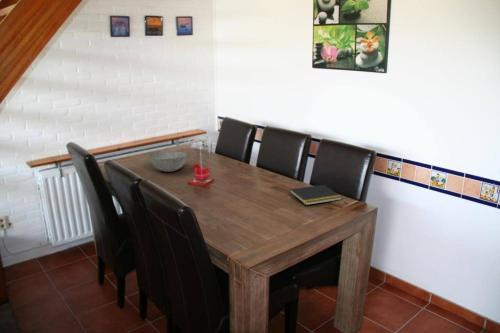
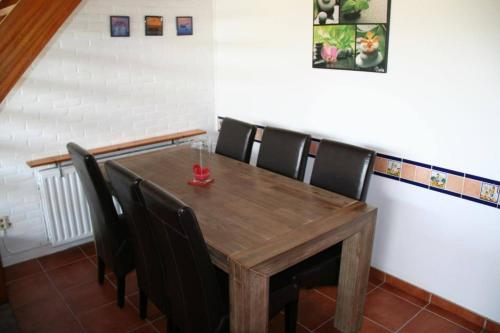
- notepad [288,184,343,206]
- bowl [147,150,188,173]
